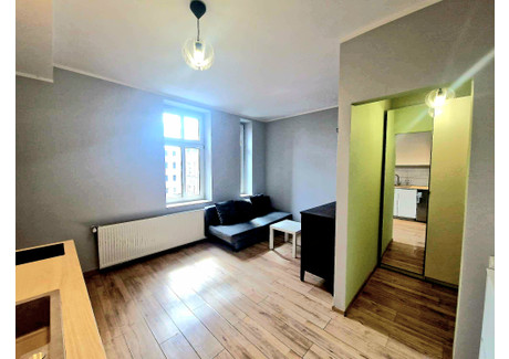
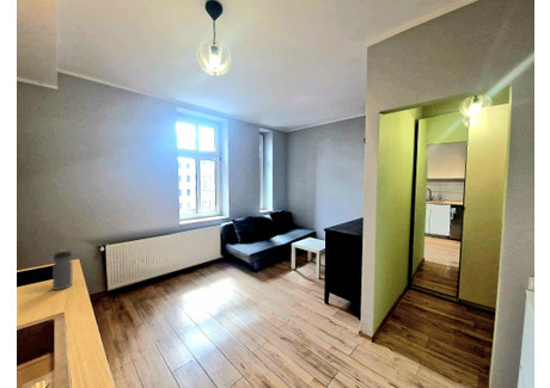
+ water bottle [51,248,73,291]
